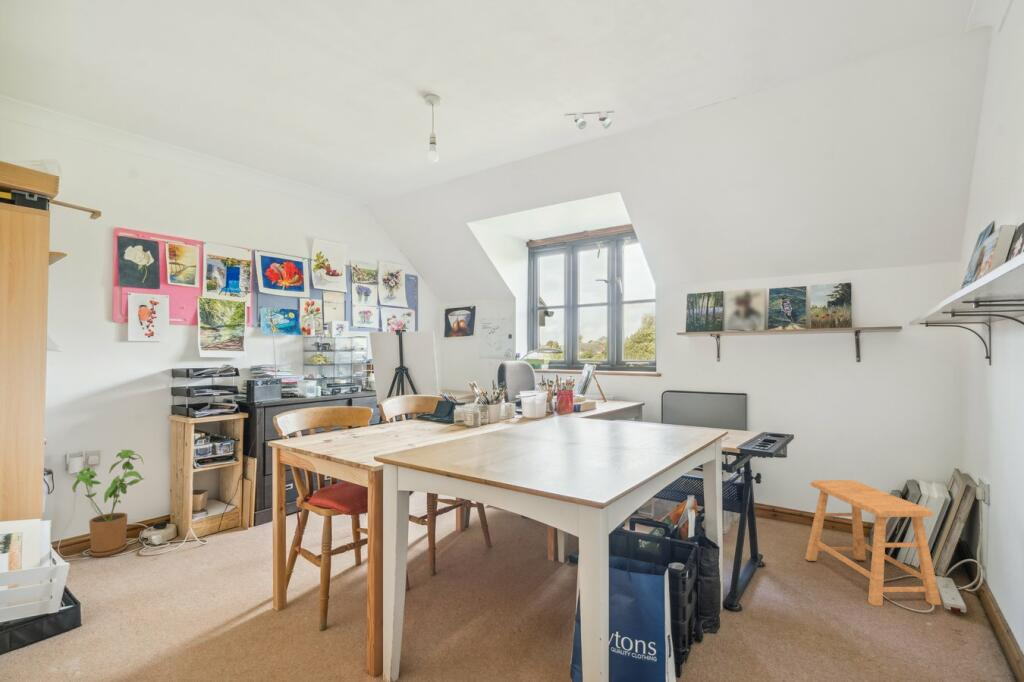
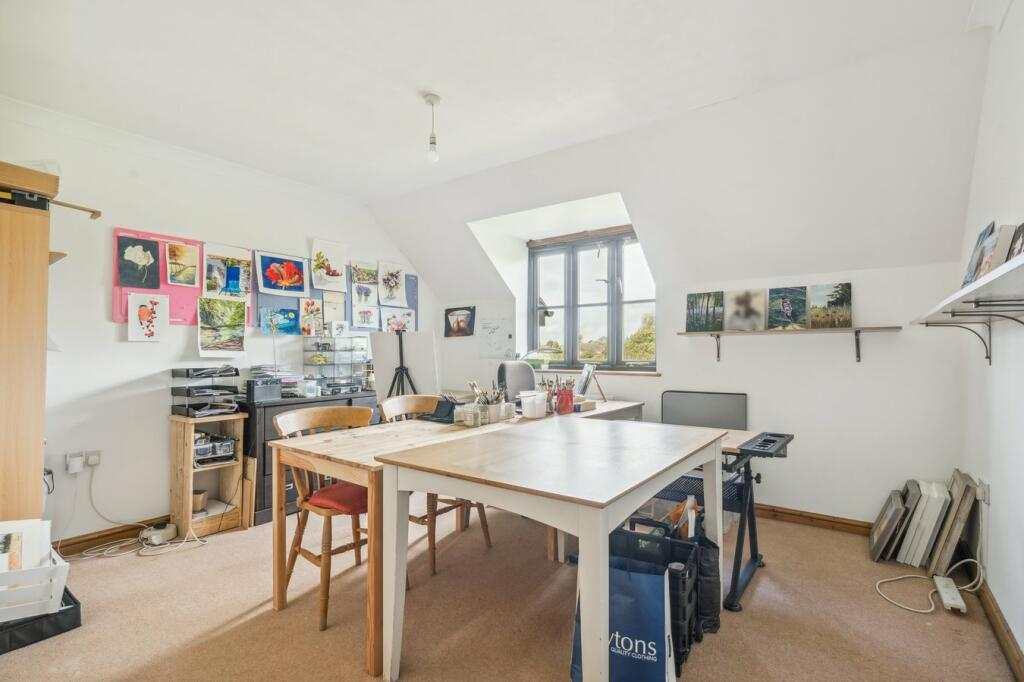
- track lighting [563,109,616,130]
- stool [804,479,942,607]
- house plant [71,449,146,558]
